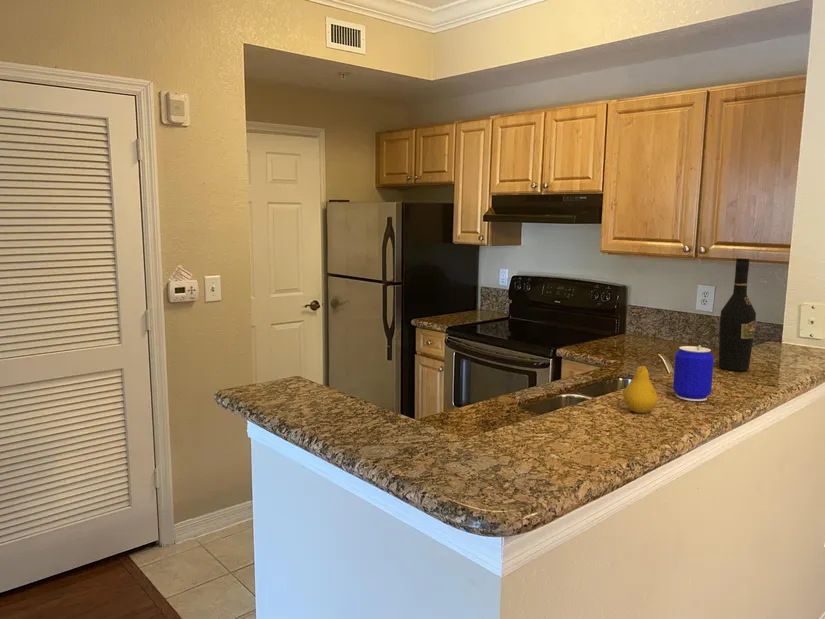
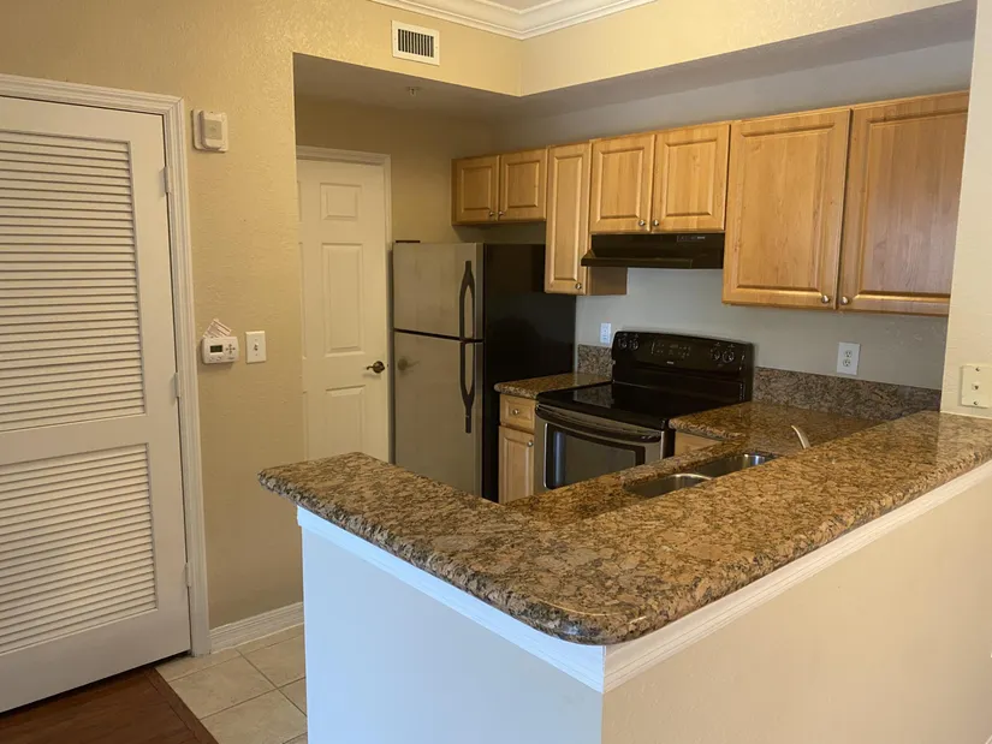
- wine bottle [718,257,757,372]
- beer can [672,344,715,402]
- fruit [622,352,659,414]
